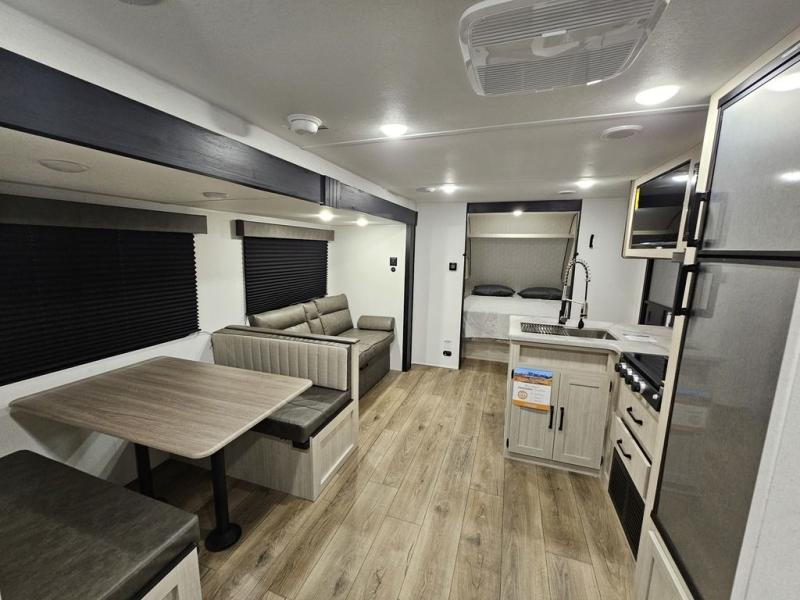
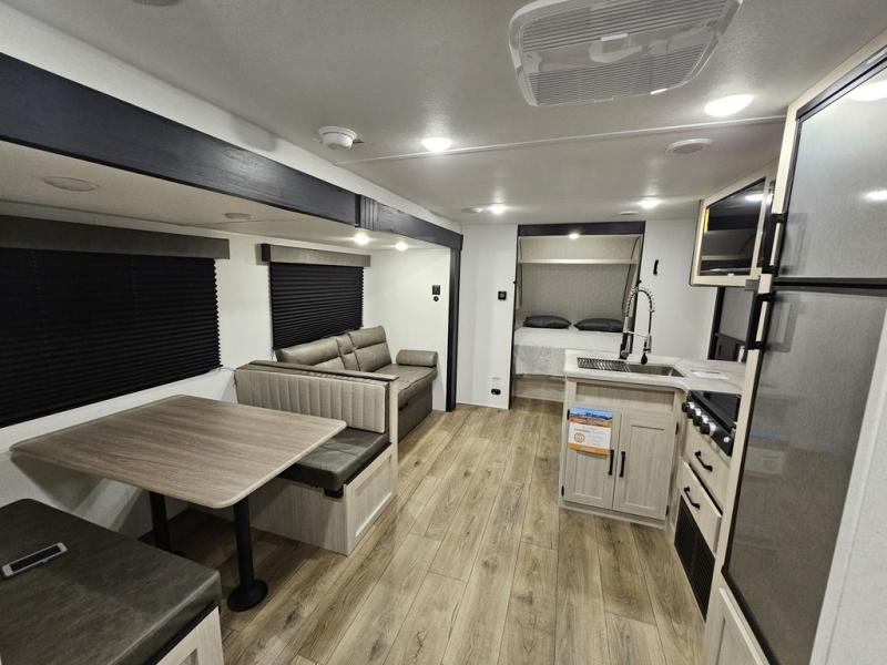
+ cell phone [0,541,69,580]
